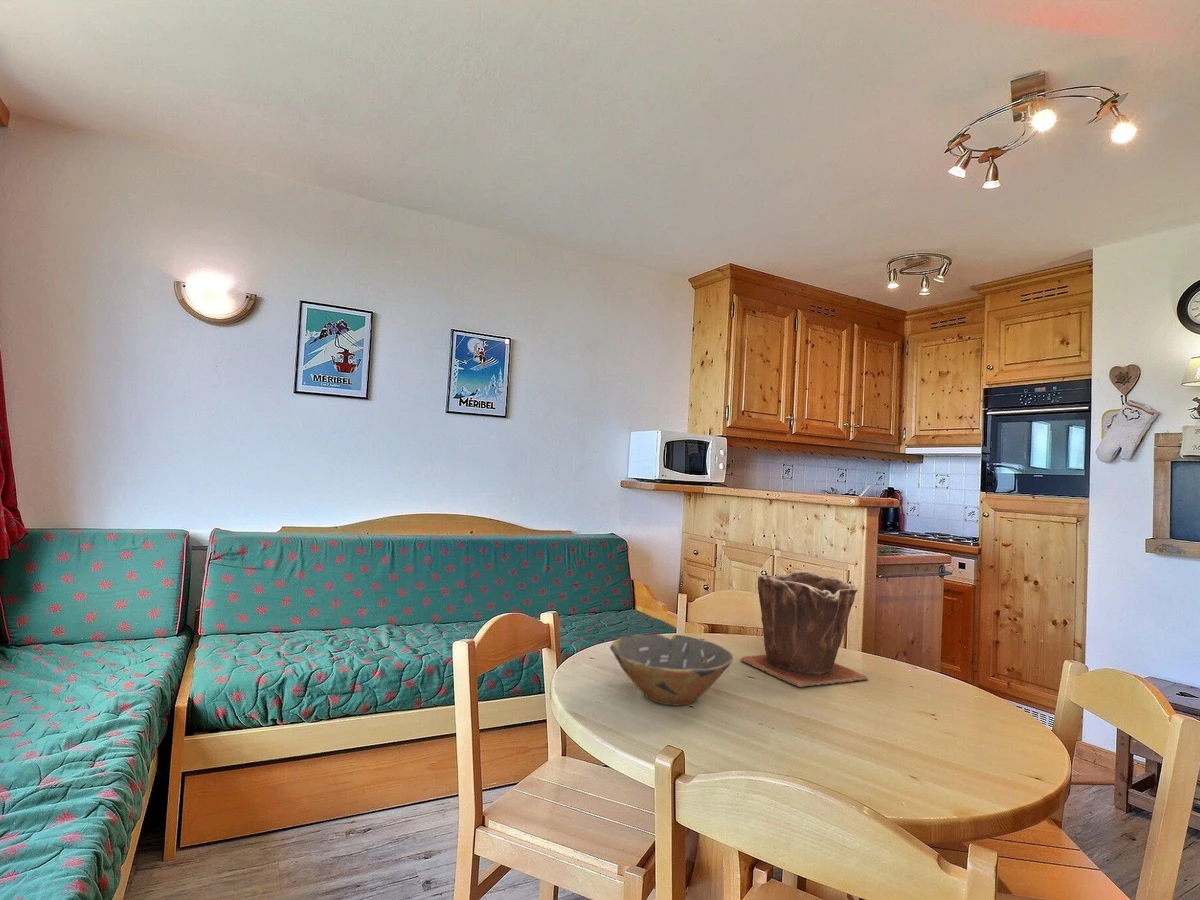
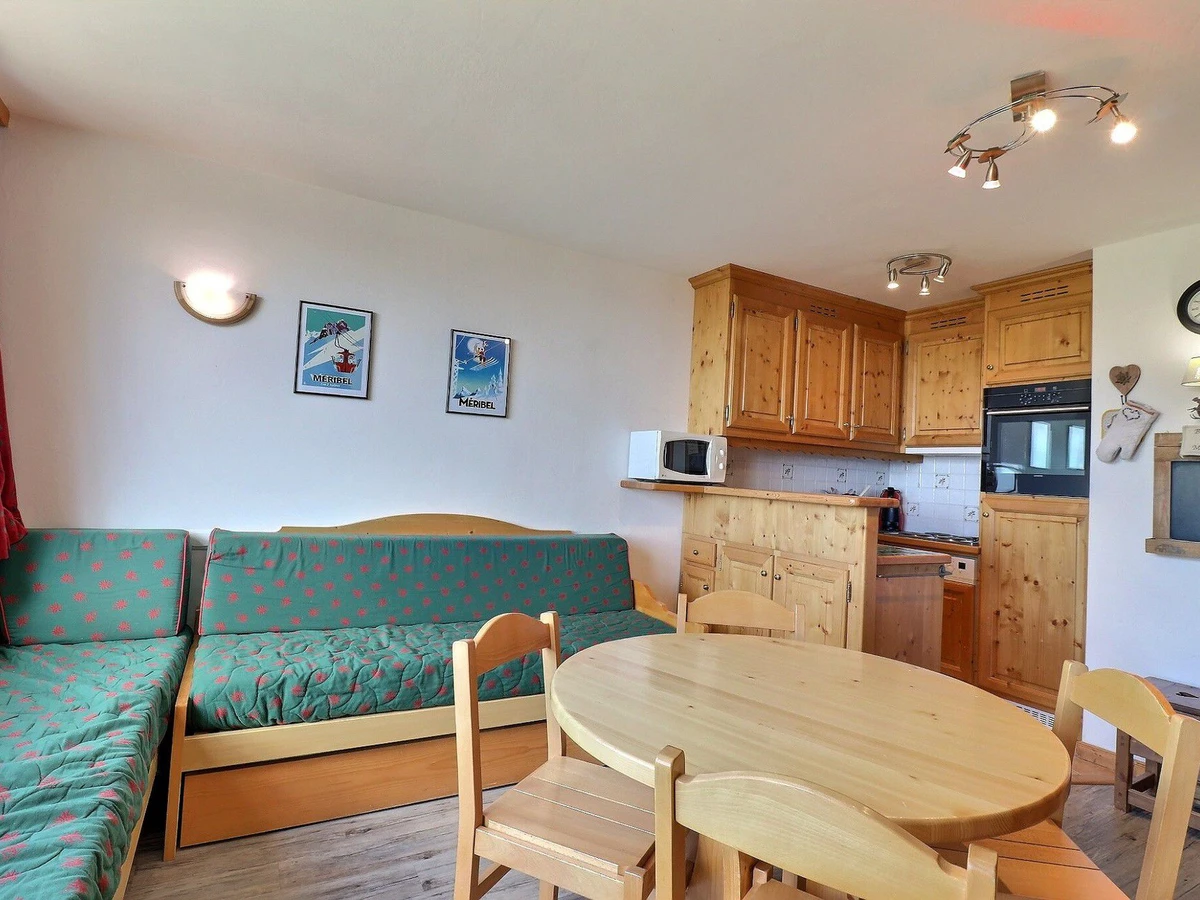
- bowl [609,633,734,707]
- plant pot [739,570,869,688]
